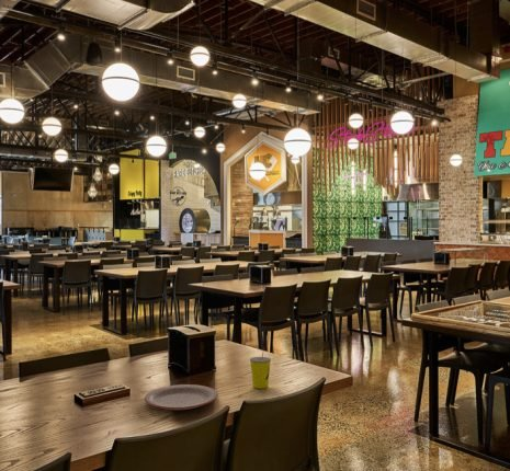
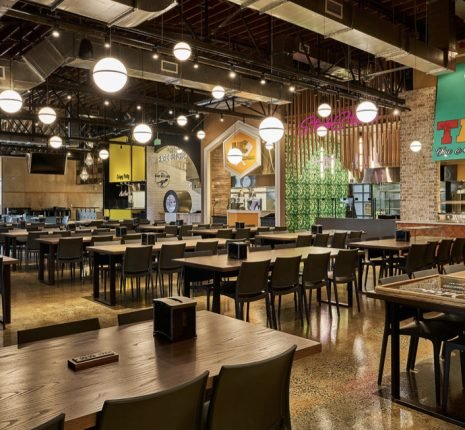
- plate [144,383,219,411]
- straw [249,346,272,390]
